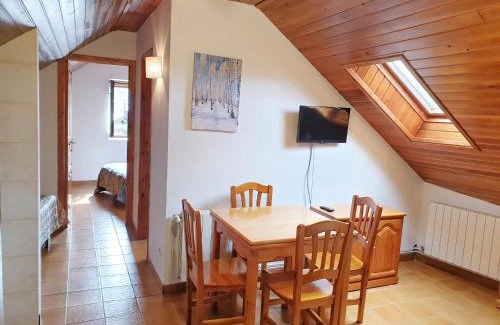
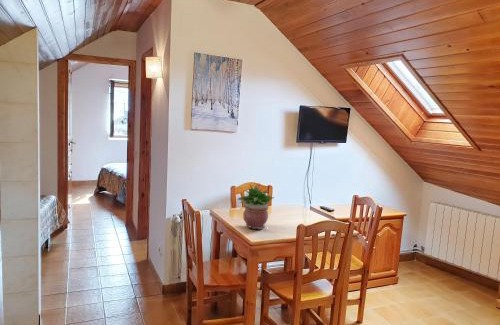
+ potted plant [237,183,275,231]
